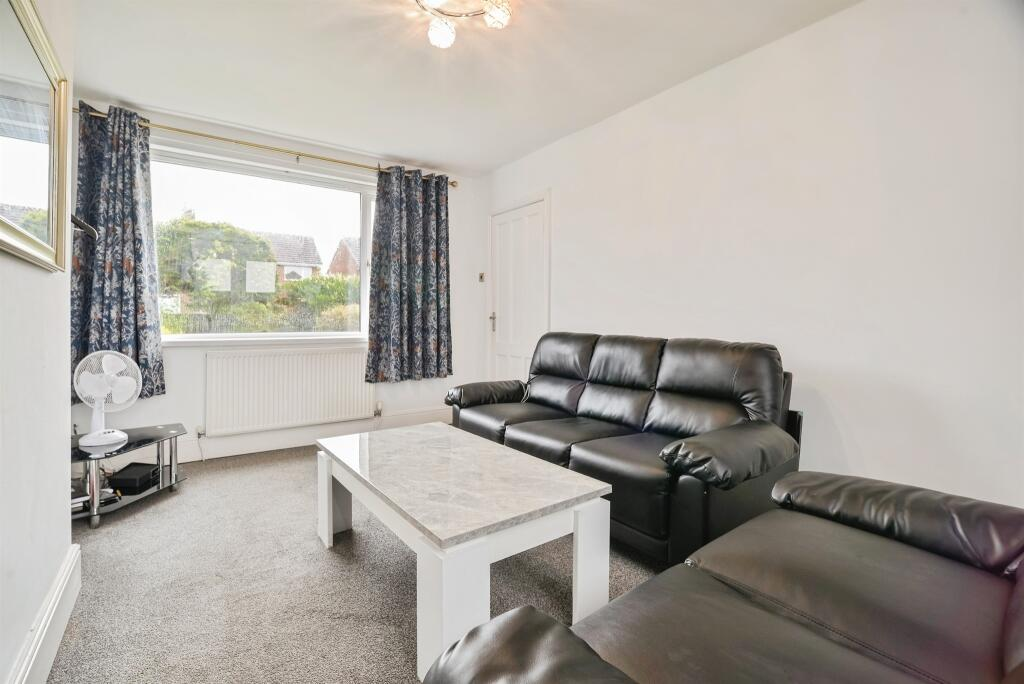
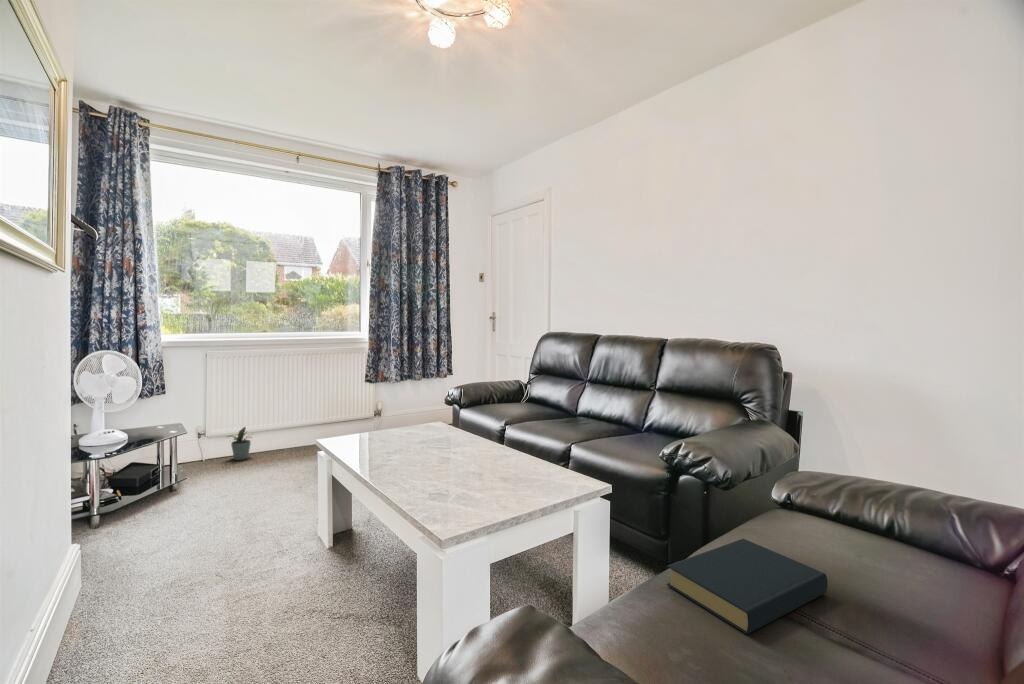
+ potted plant [225,426,253,461]
+ hardback book [666,538,829,635]
